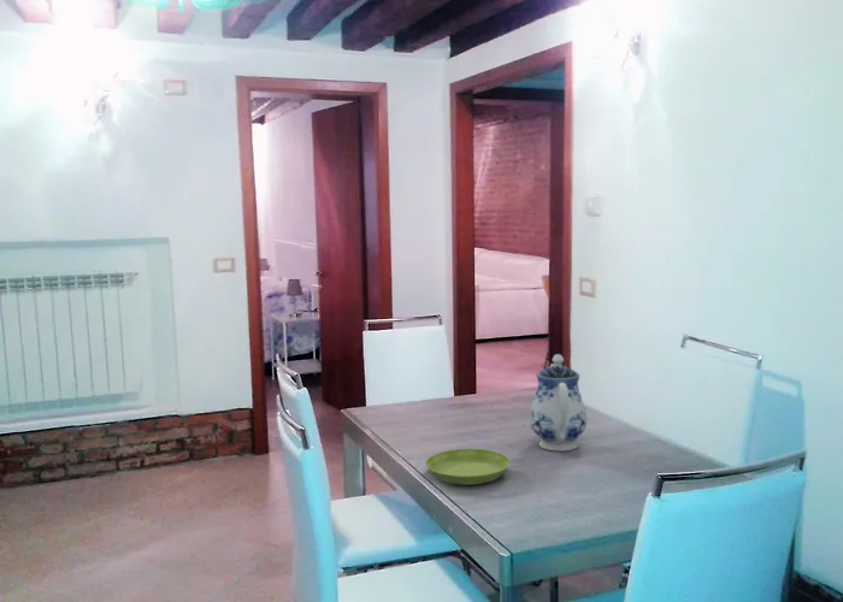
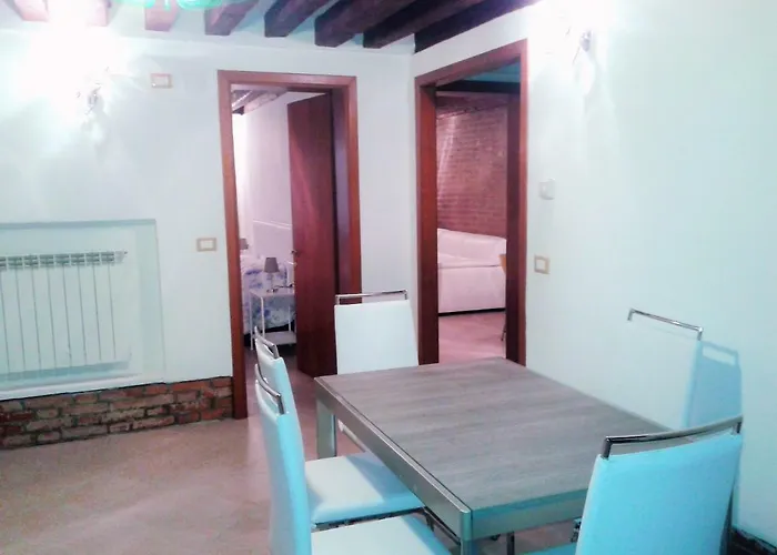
- teapot [529,353,588,453]
- saucer [424,448,512,486]
